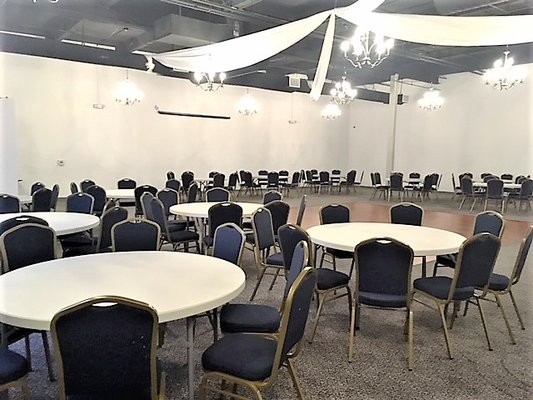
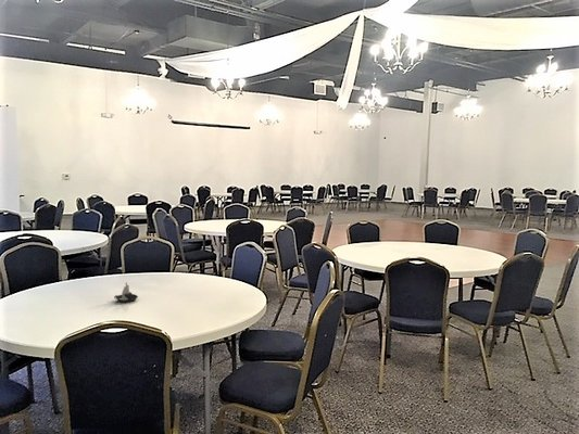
+ candle [113,281,139,303]
